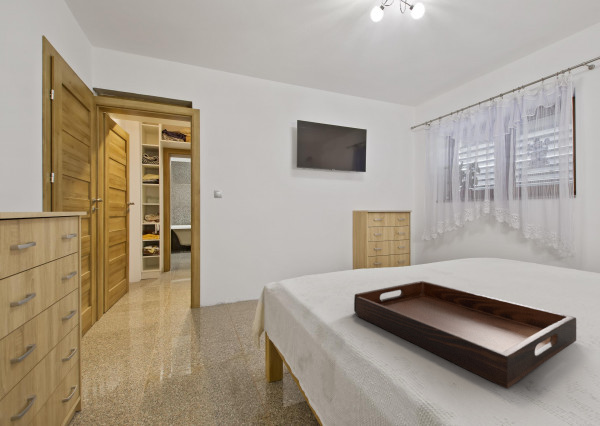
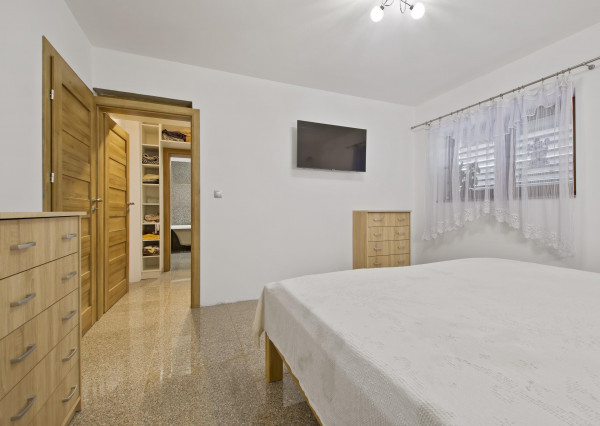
- serving tray [353,280,577,389]
